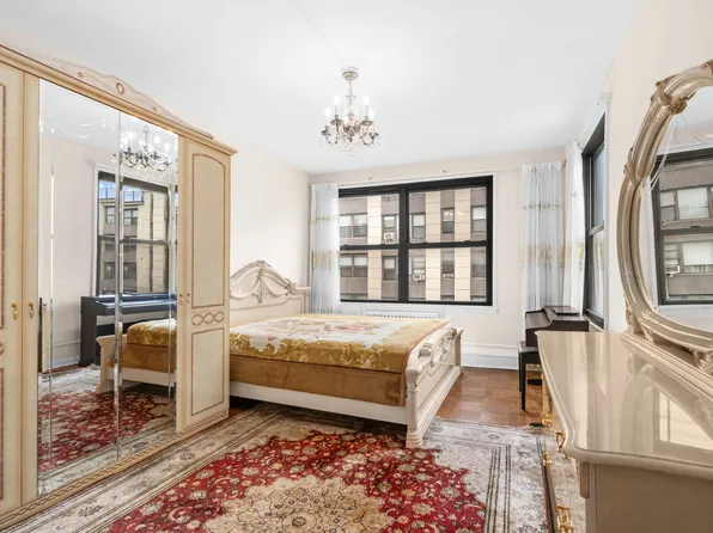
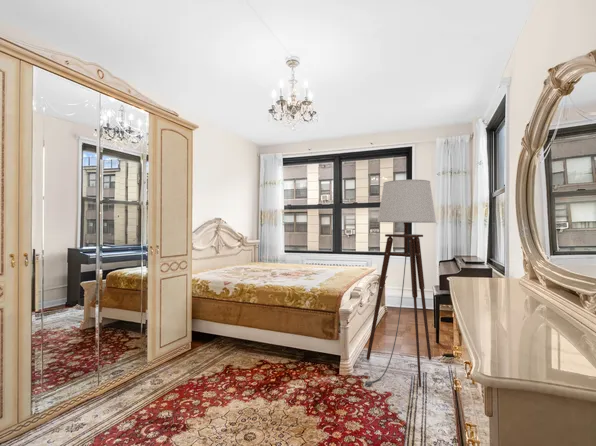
+ floor lamp [363,179,437,388]
